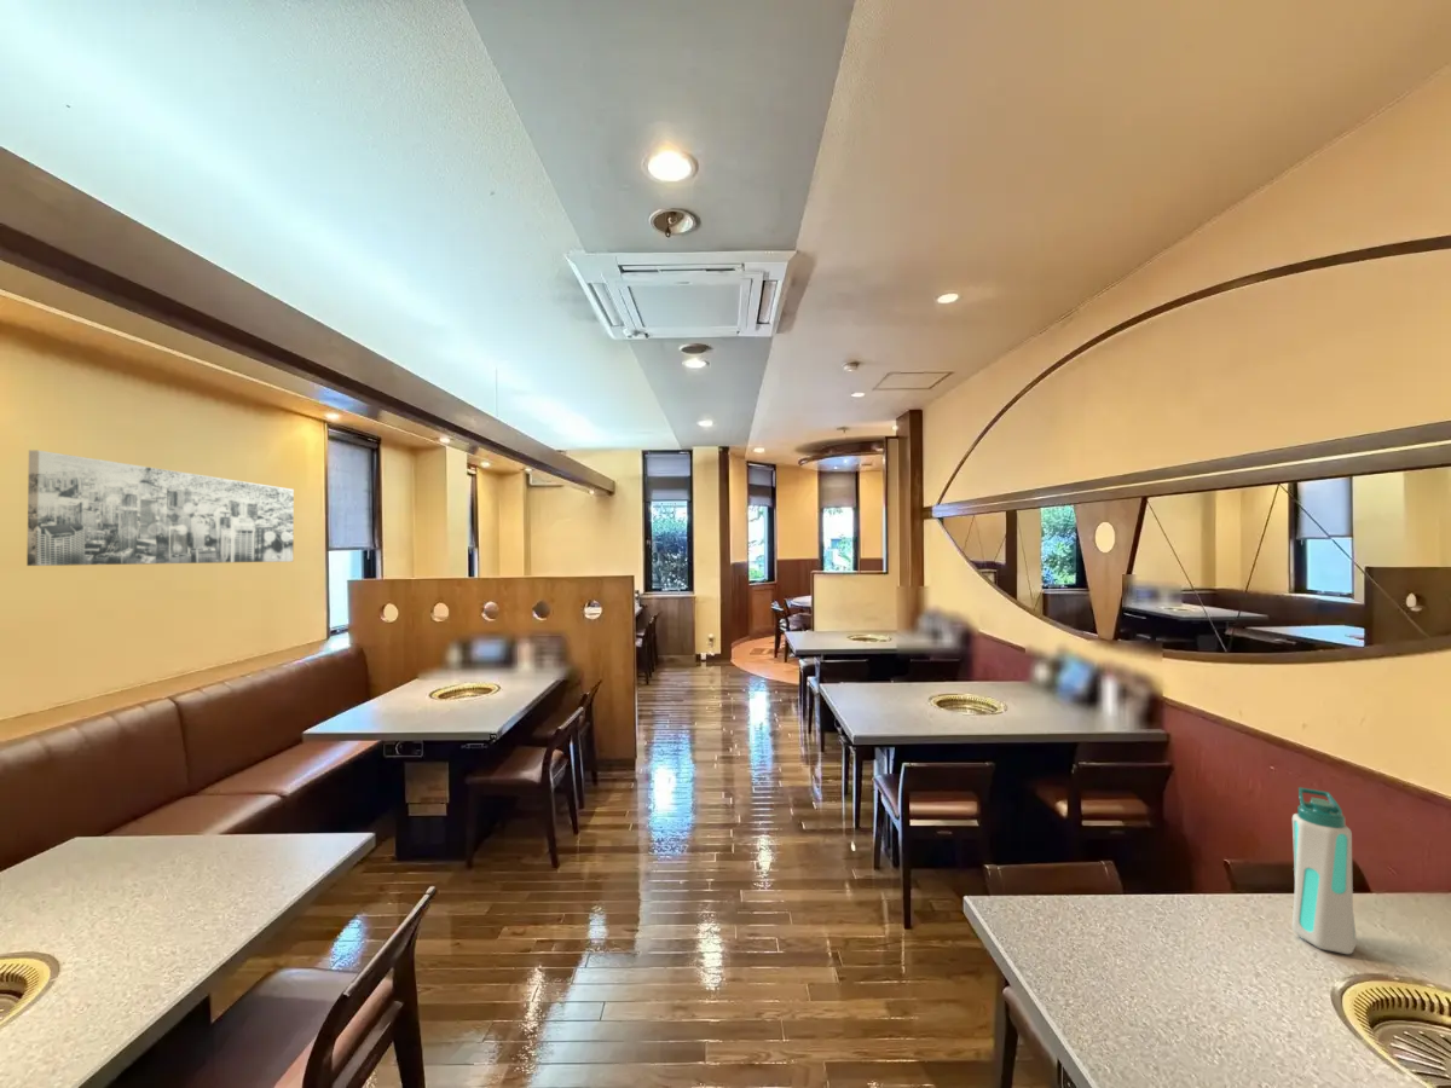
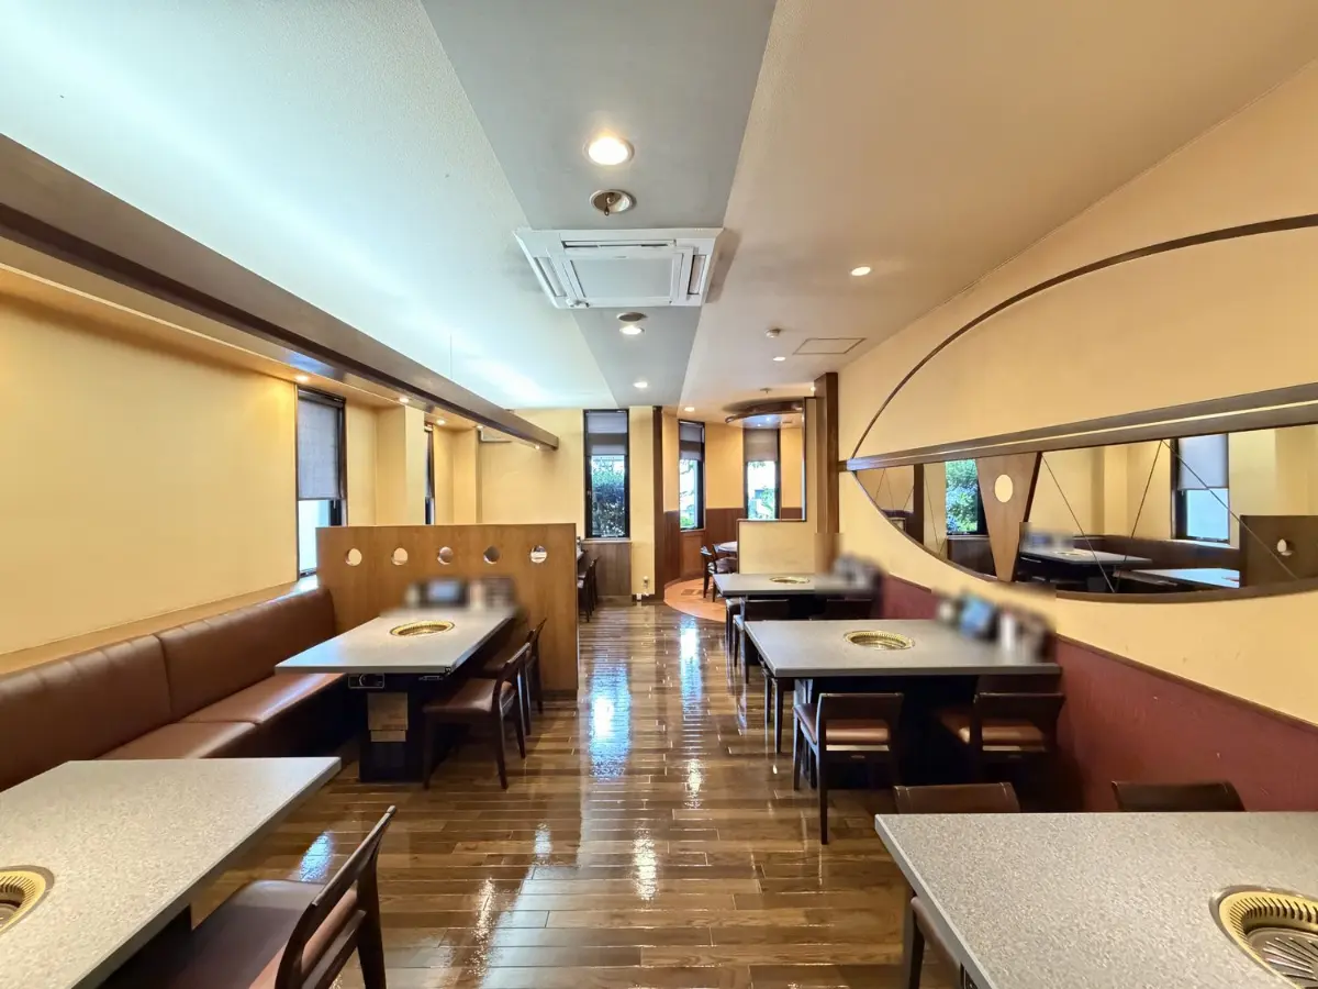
- water bottle [1291,786,1358,955]
- wall art [25,450,295,567]
